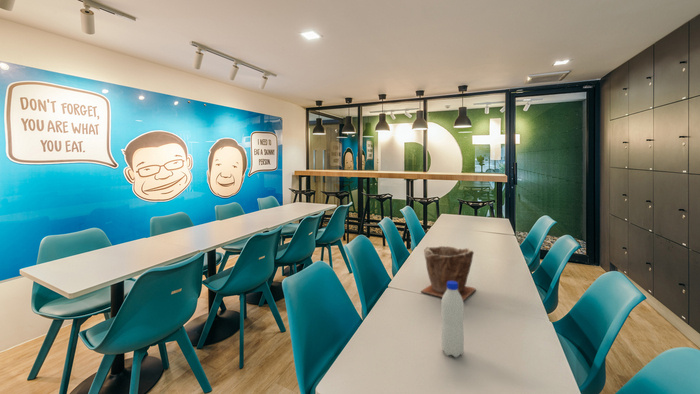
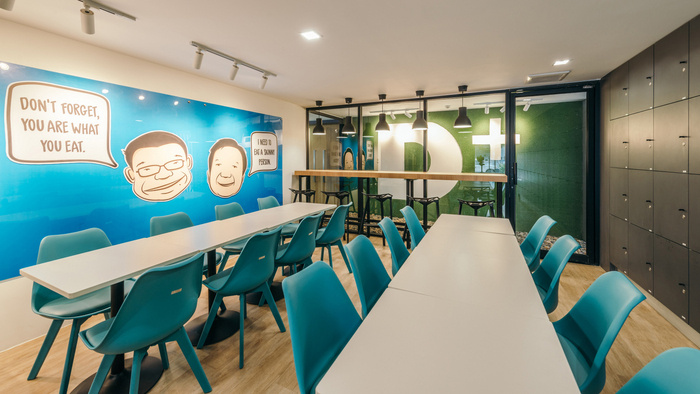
- water bottle [440,281,465,358]
- plant pot [420,245,477,302]
